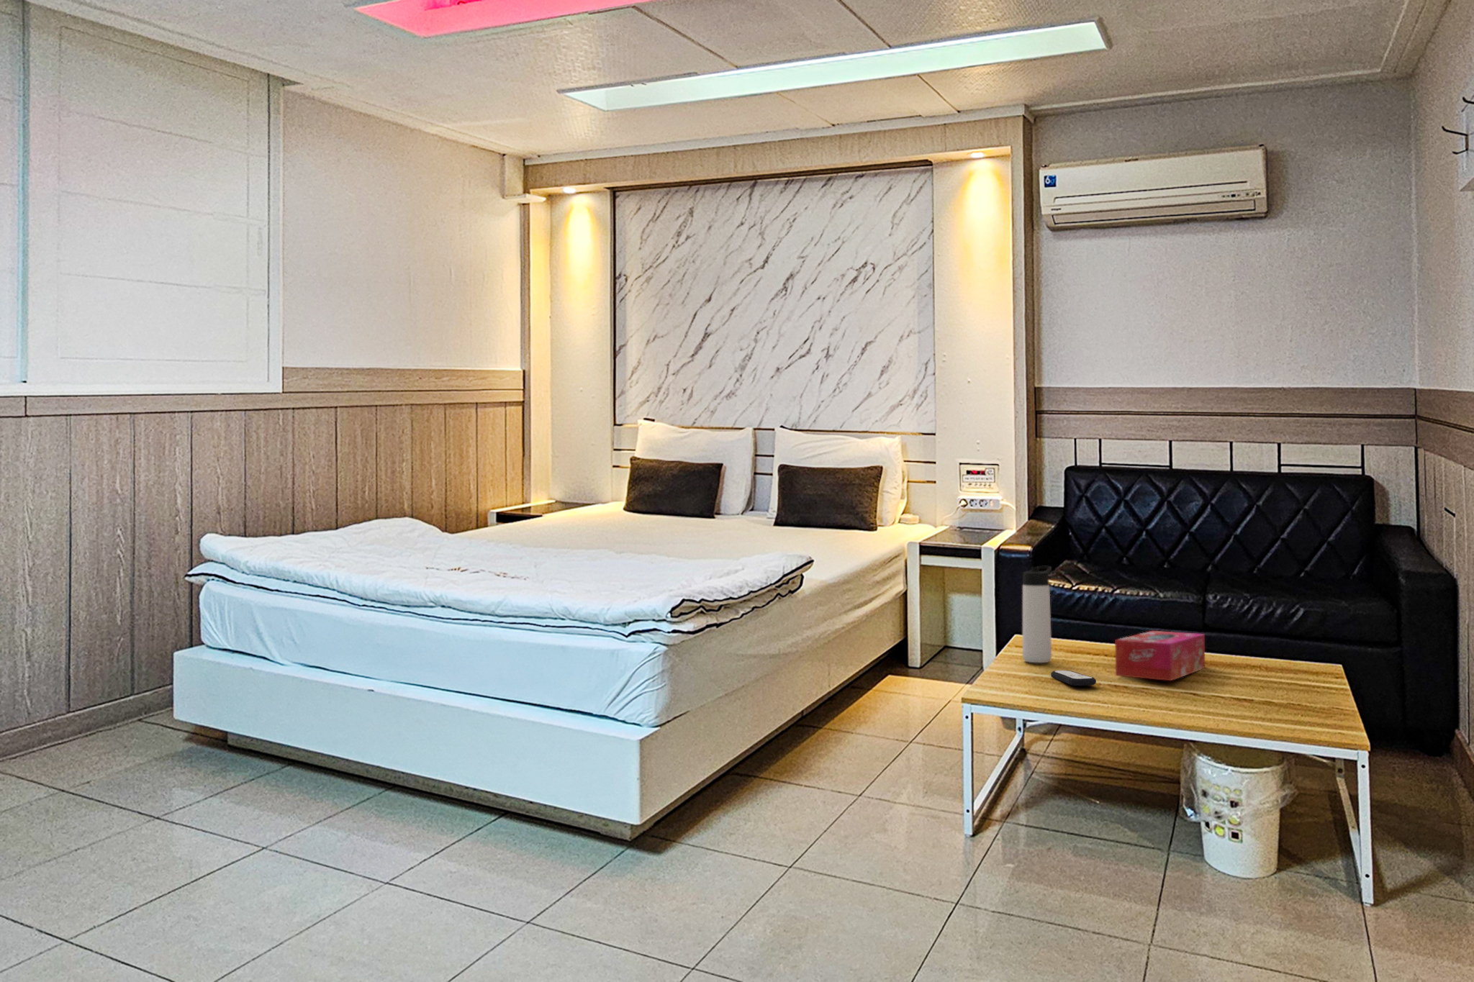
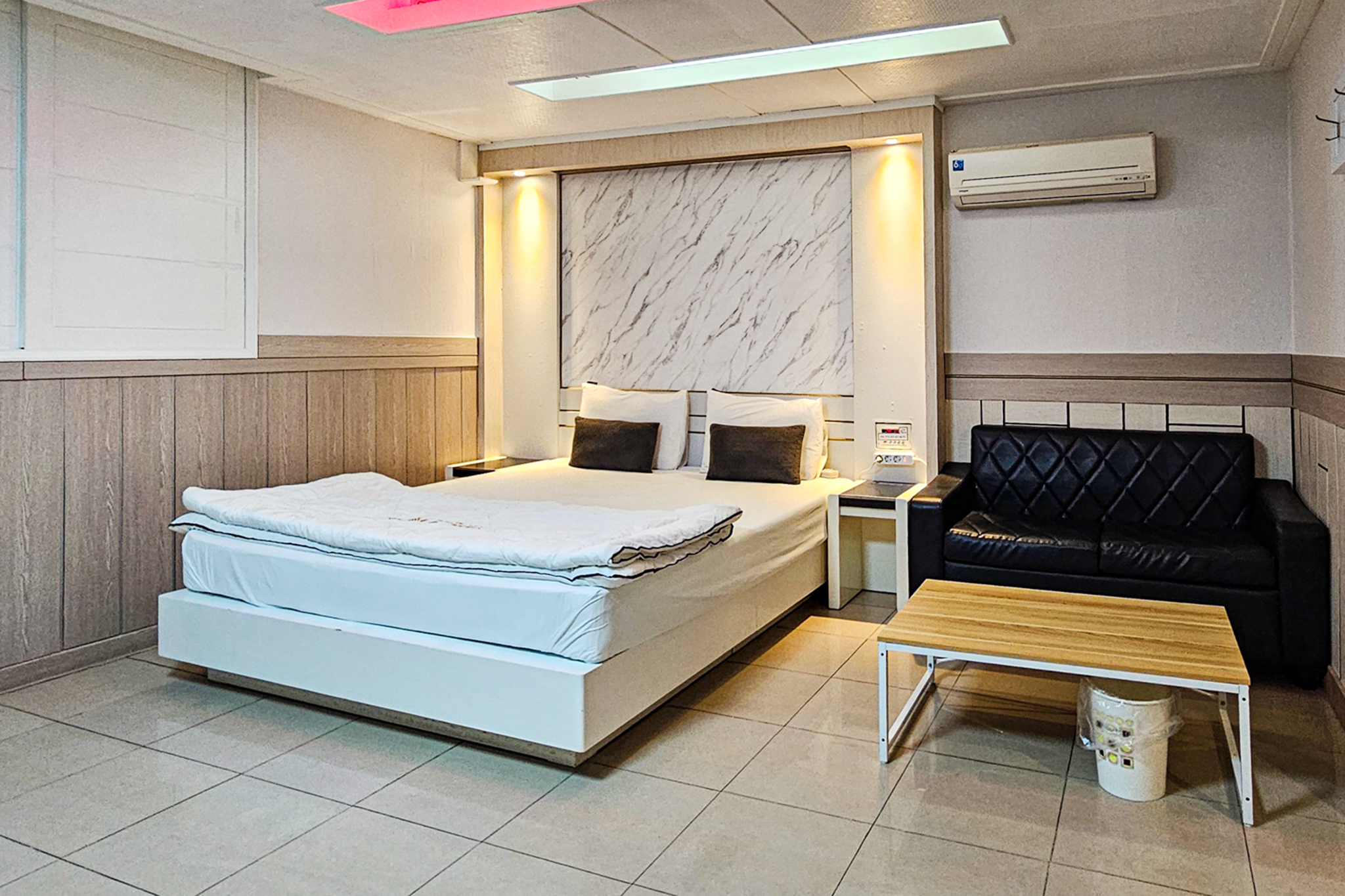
- remote control [1050,670,1097,686]
- thermos bottle [1022,566,1052,663]
- tissue box [1115,630,1206,682]
